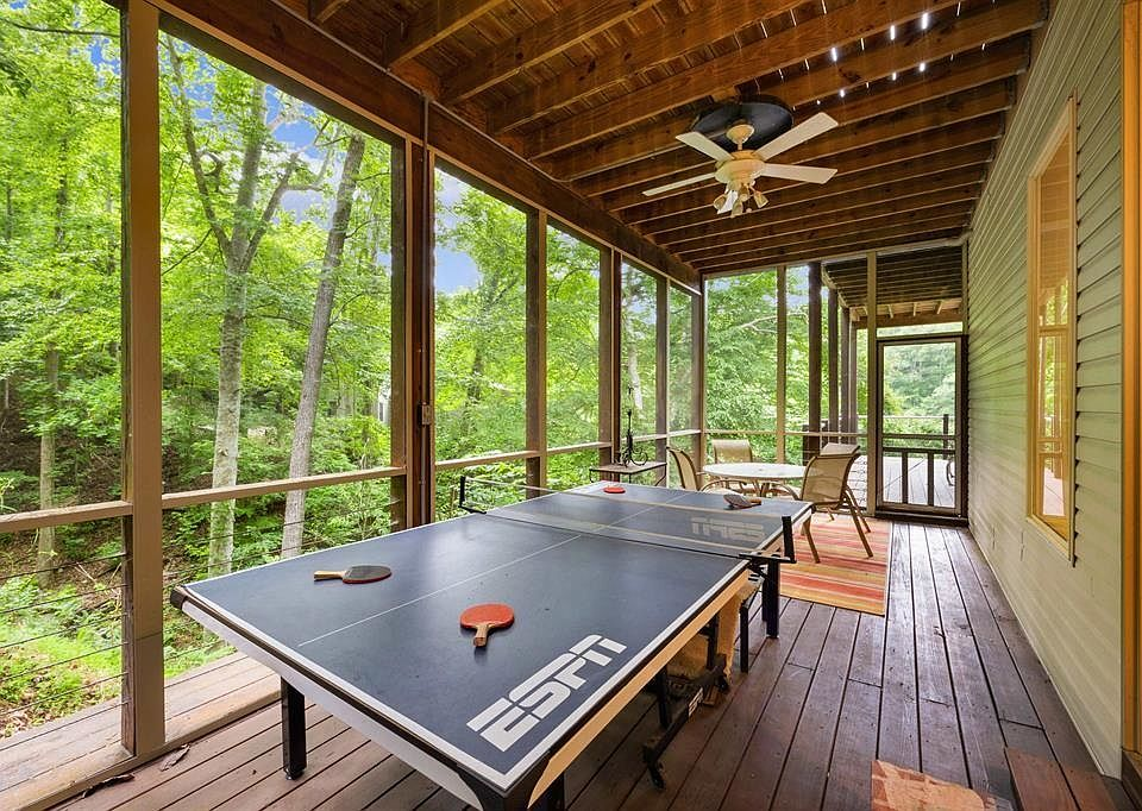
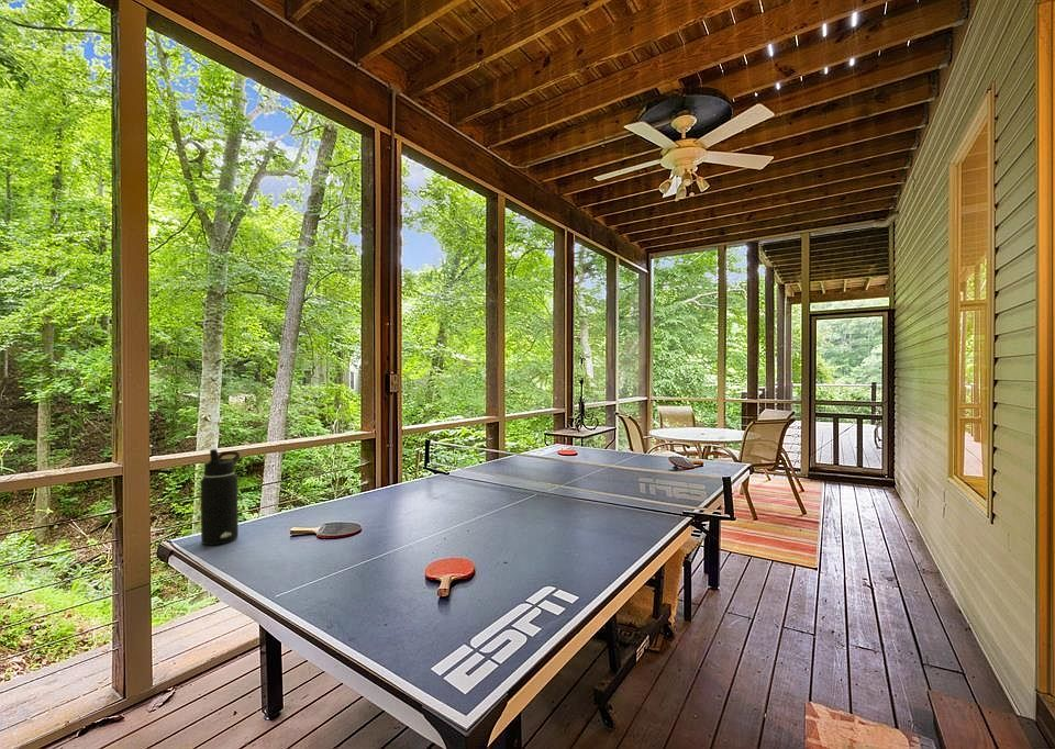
+ water bottle [200,448,241,546]
